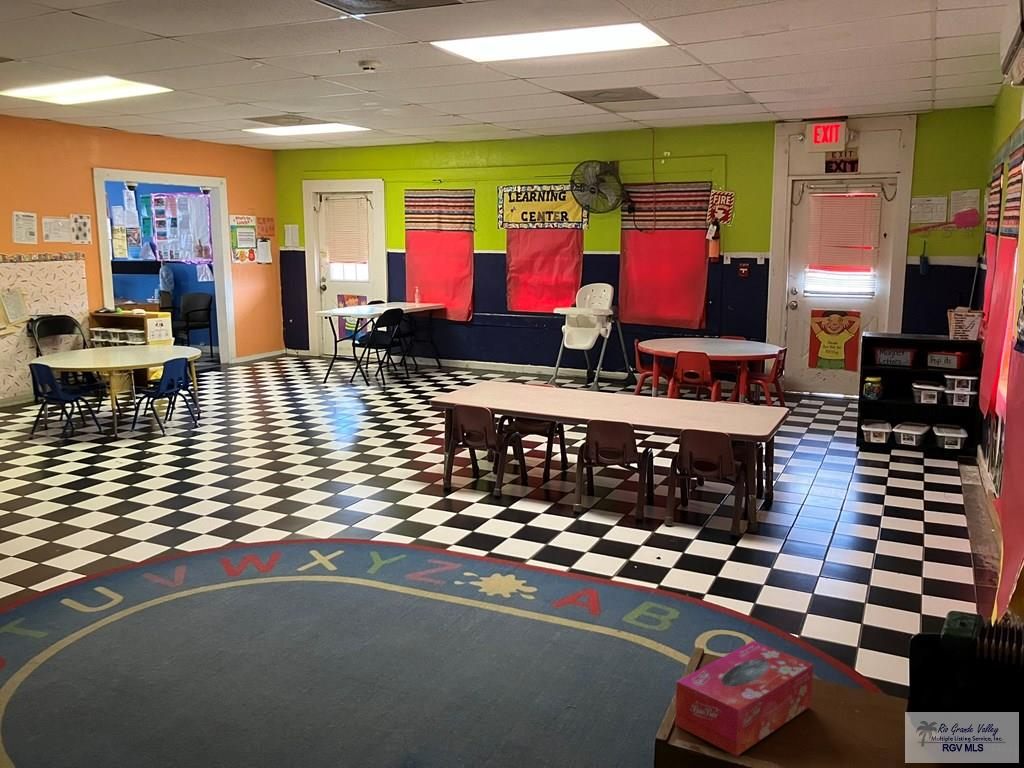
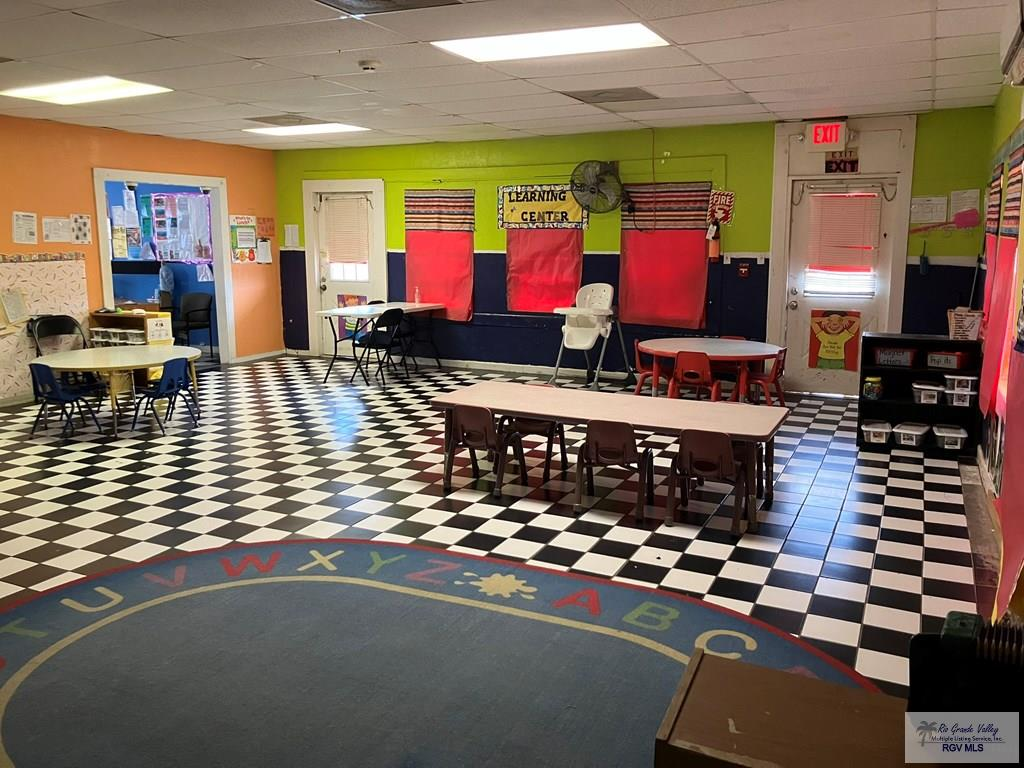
- tissue box [674,640,814,757]
